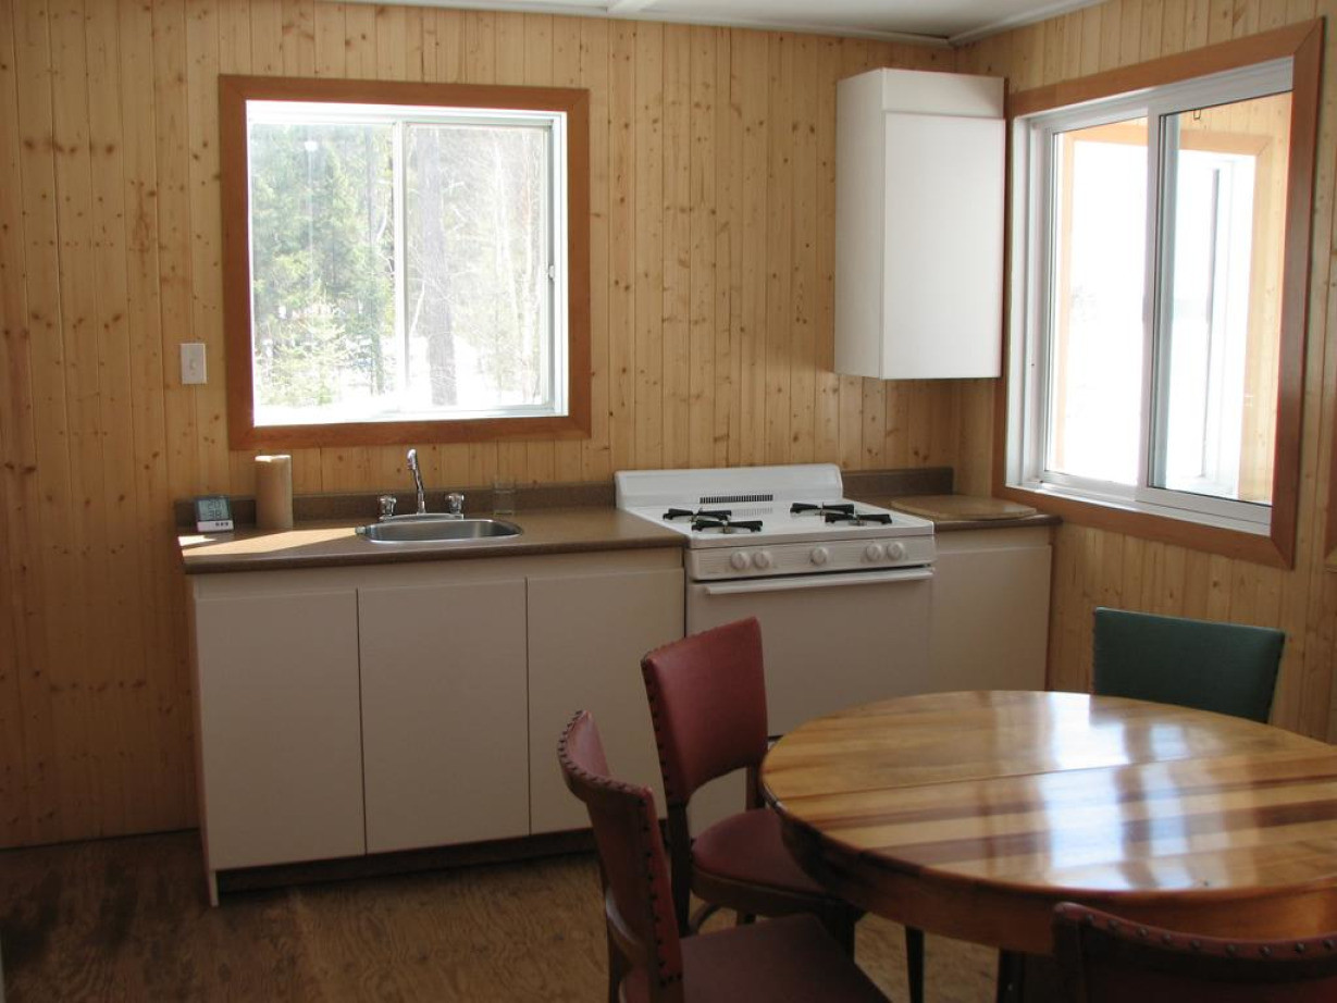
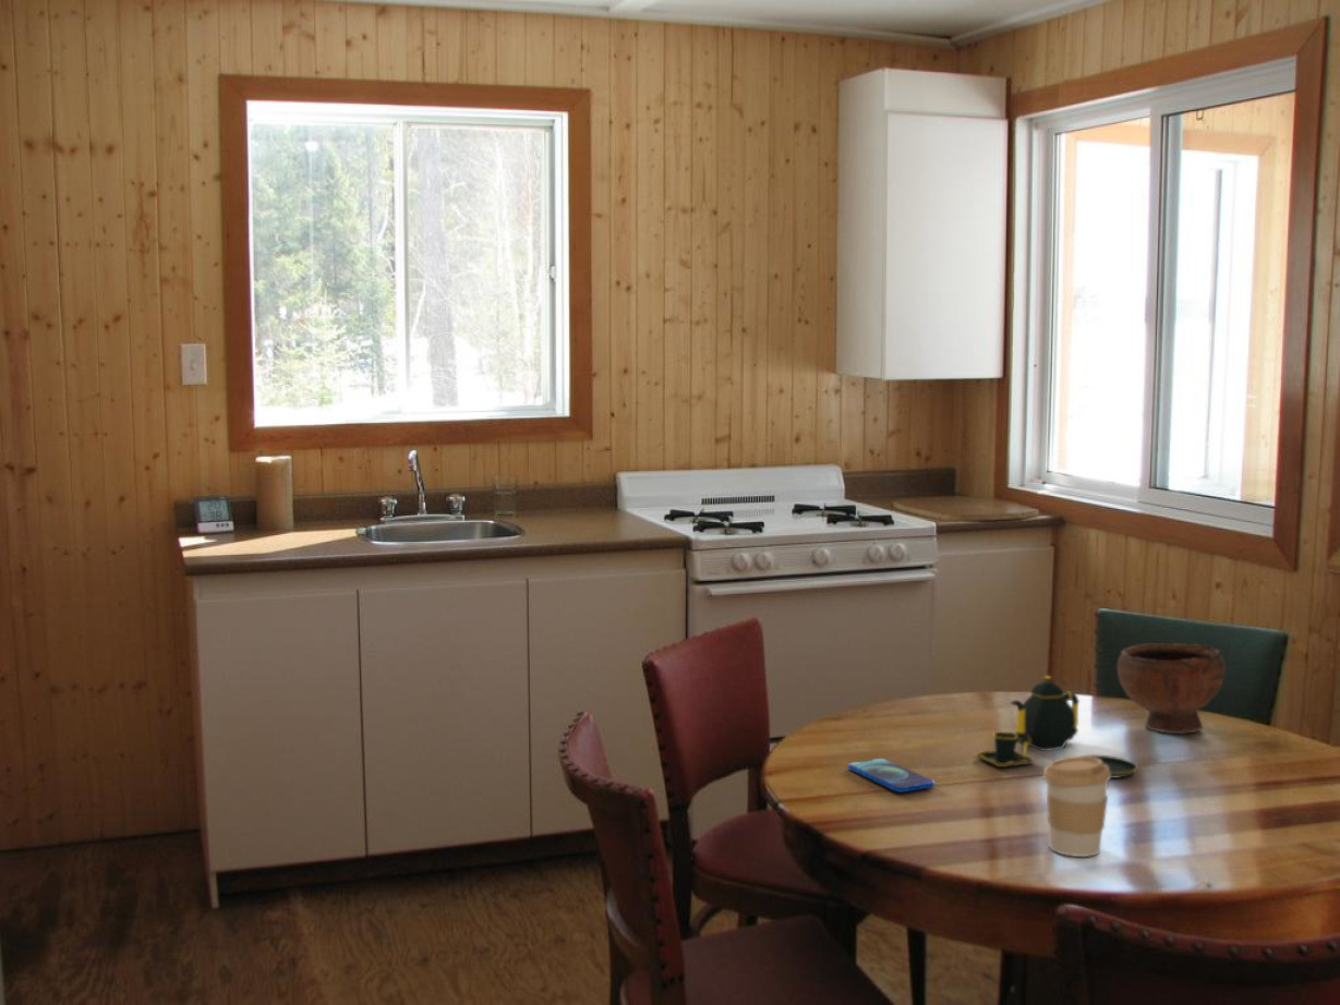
+ coffee cup [1042,755,1111,858]
+ teapot [975,675,1138,779]
+ smartphone [847,758,935,794]
+ bowl [1116,642,1227,735]
